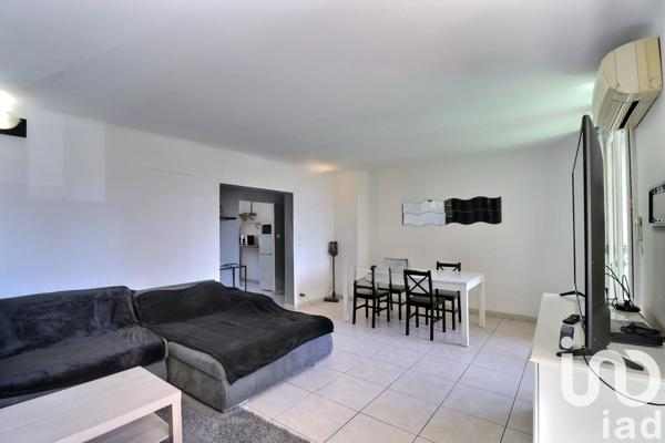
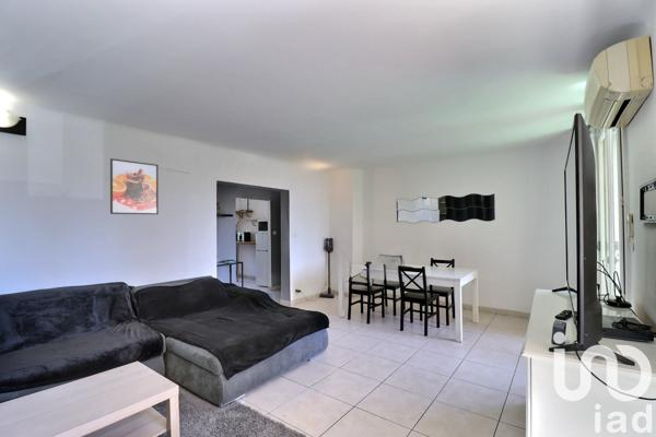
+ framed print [109,157,160,215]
